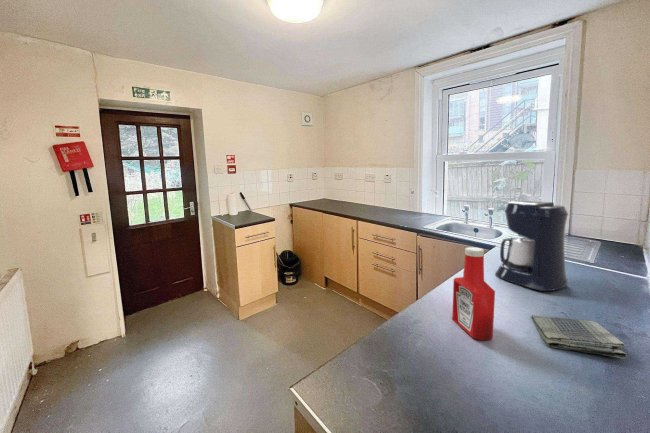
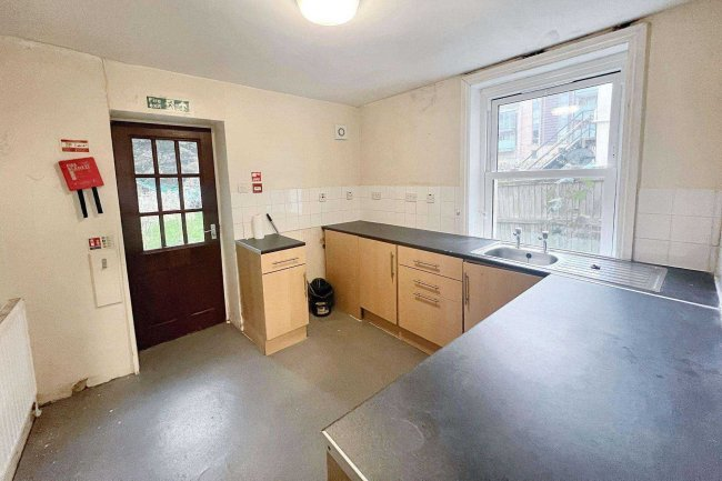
- coffee maker [494,200,569,292]
- dish towel [530,314,628,359]
- soap bottle [451,246,496,341]
